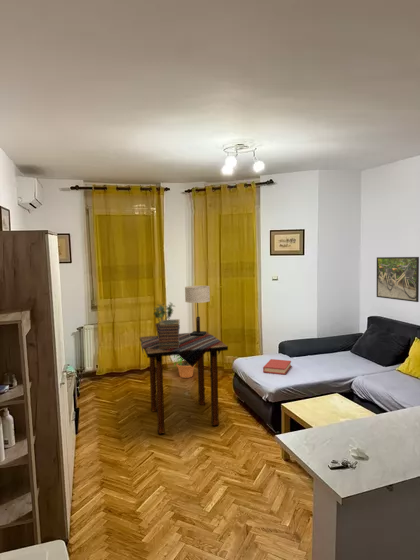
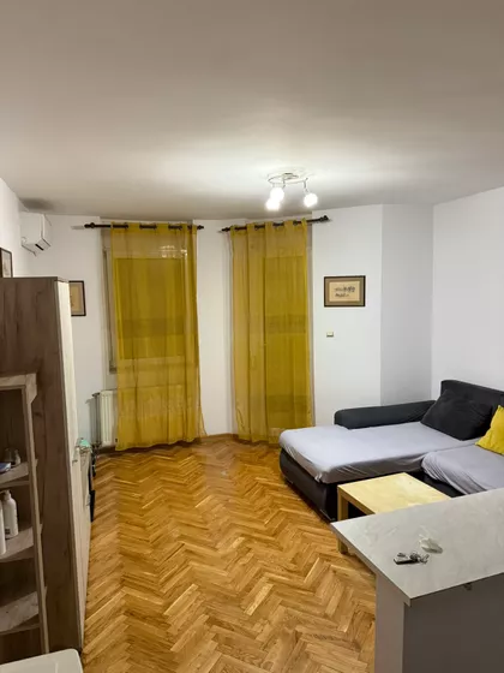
- side table [139,331,229,435]
- hardback book [262,358,292,376]
- book stack [158,318,181,349]
- table lamp [184,285,211,336]
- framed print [376,256,420,303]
- potted plant [153,301,176,338]
- potted plant [173,355,196,379]
